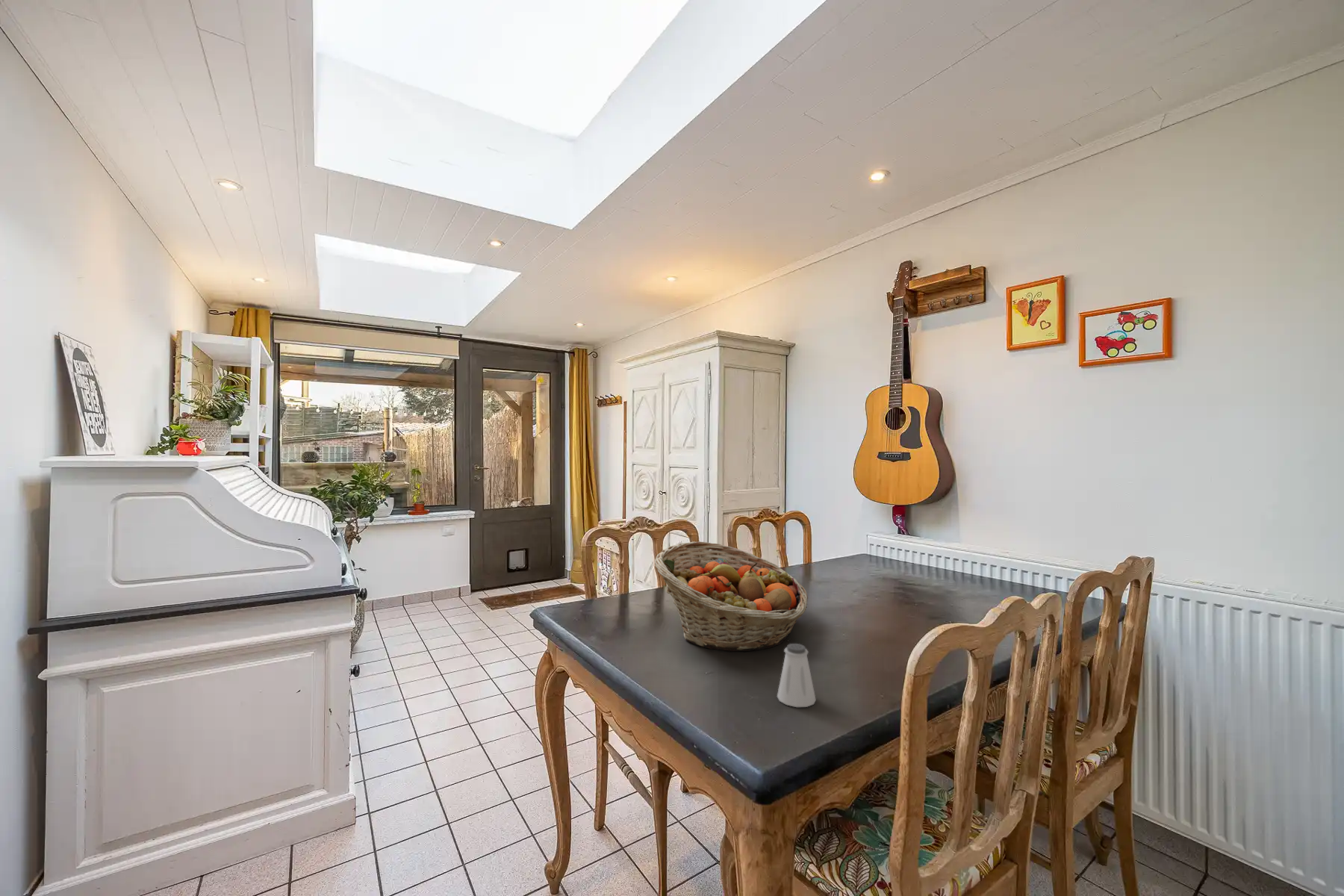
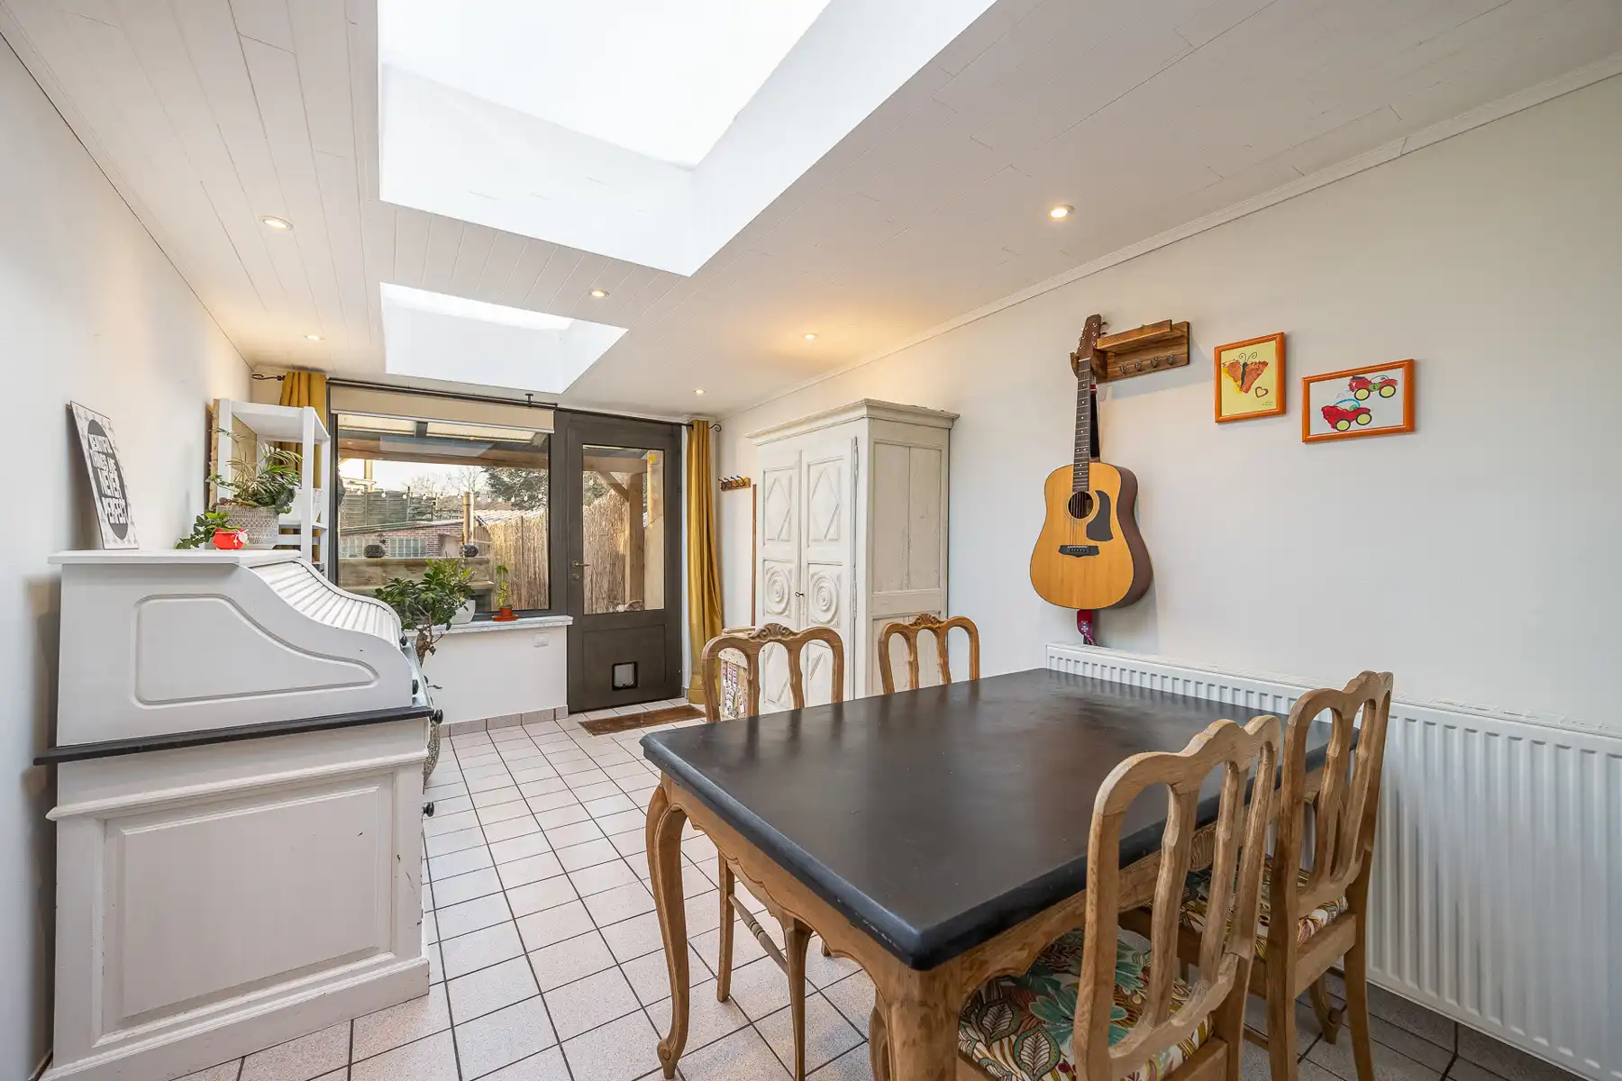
- fruit basket [654,541,809,652]
- saltshaker [777,643,817,708]
